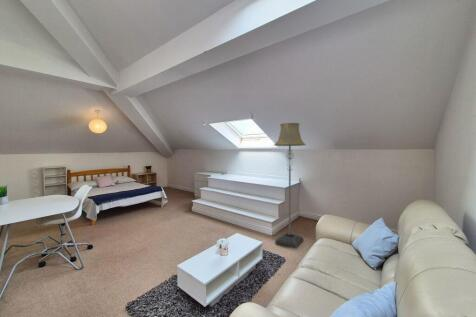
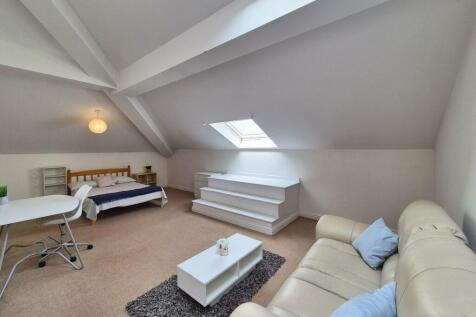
- floor lamp [273,122,307,250]
